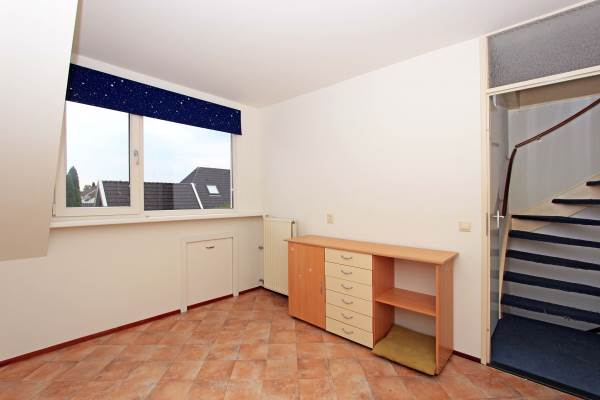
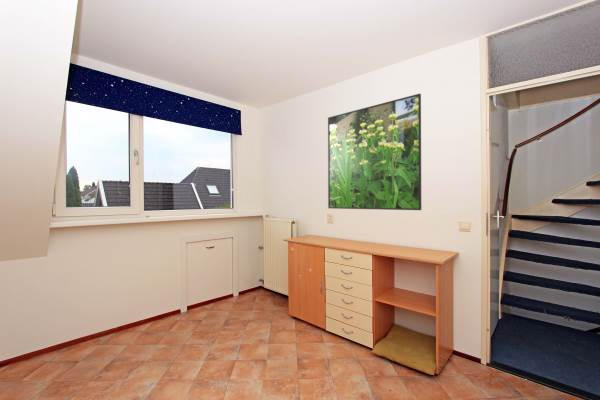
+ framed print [327,93,422,211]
